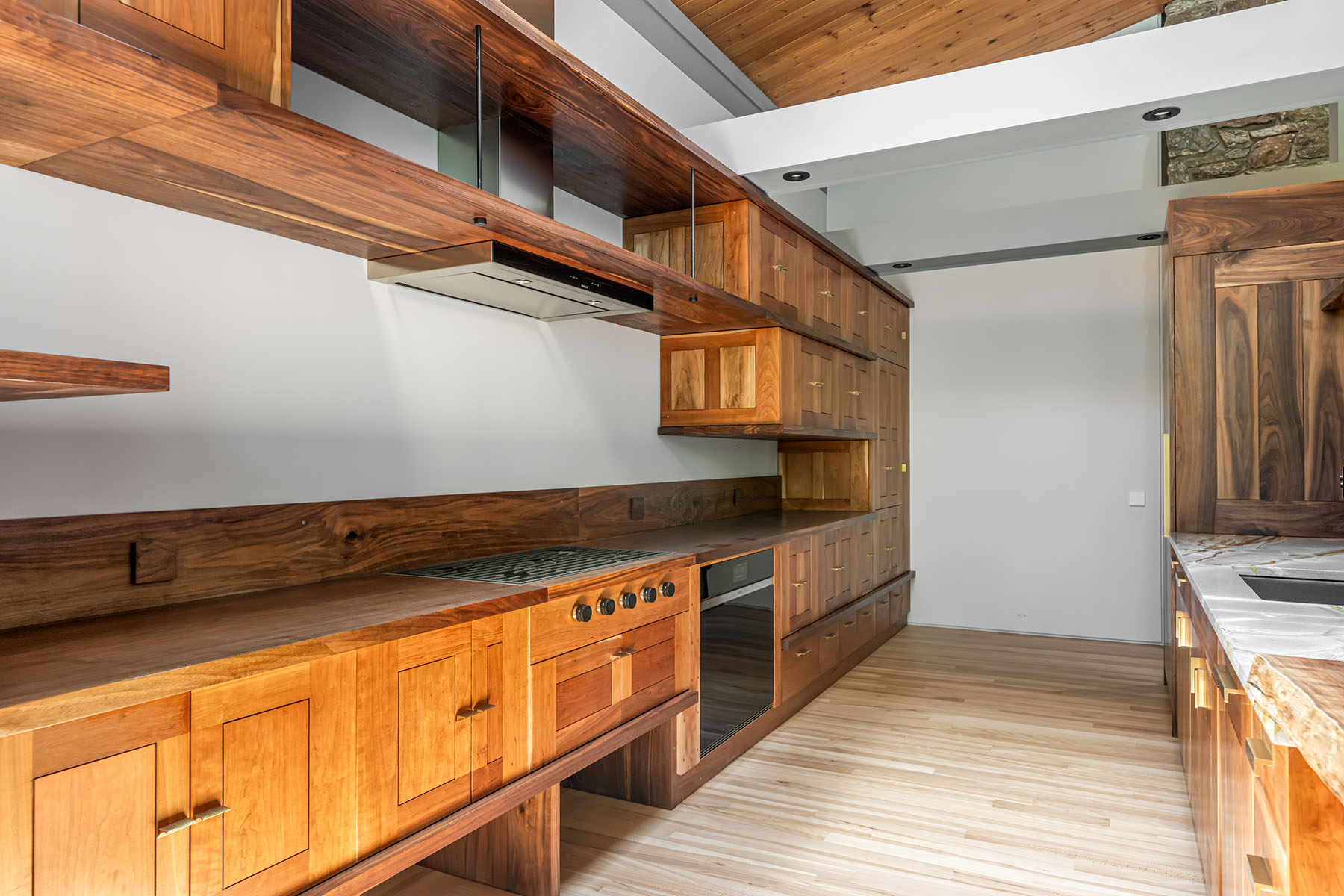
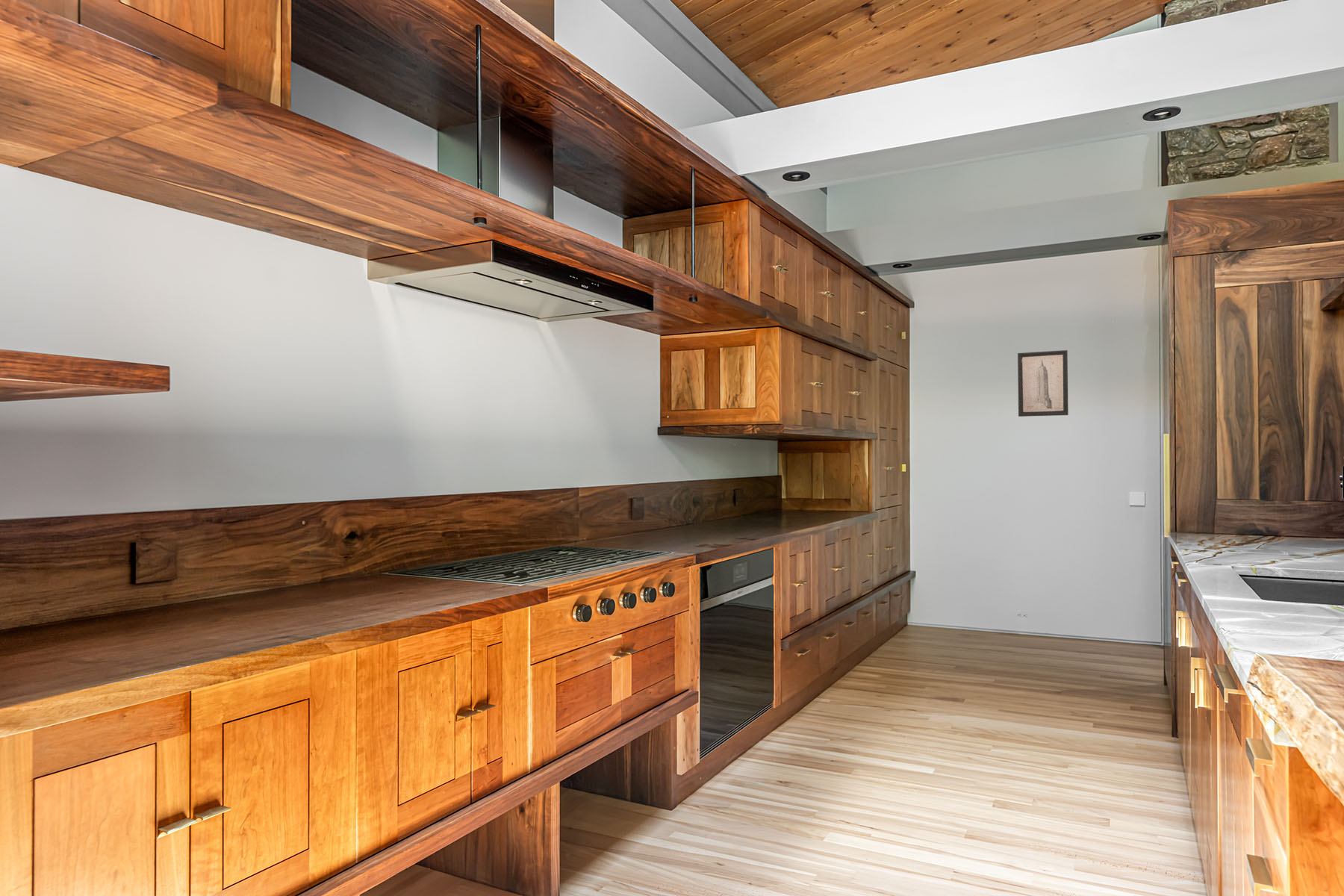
+ wall art [1017,349,1069,417]
